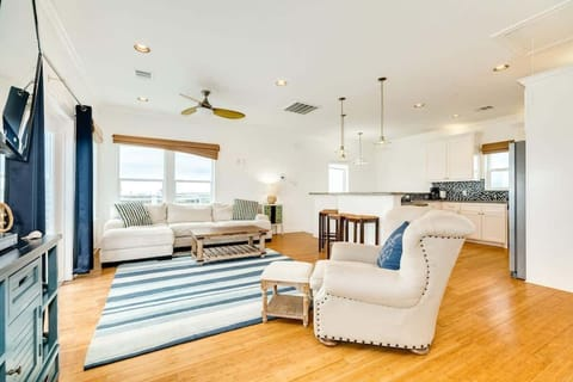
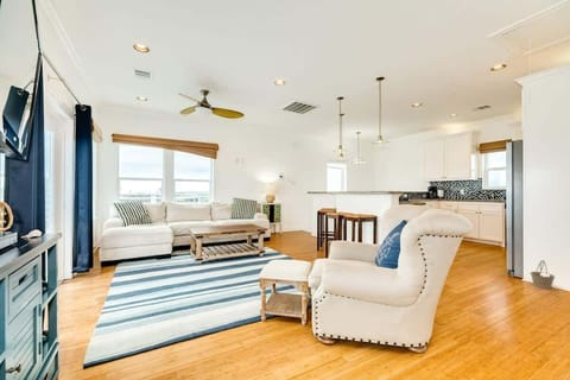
+ basket [530,259,556,290]
